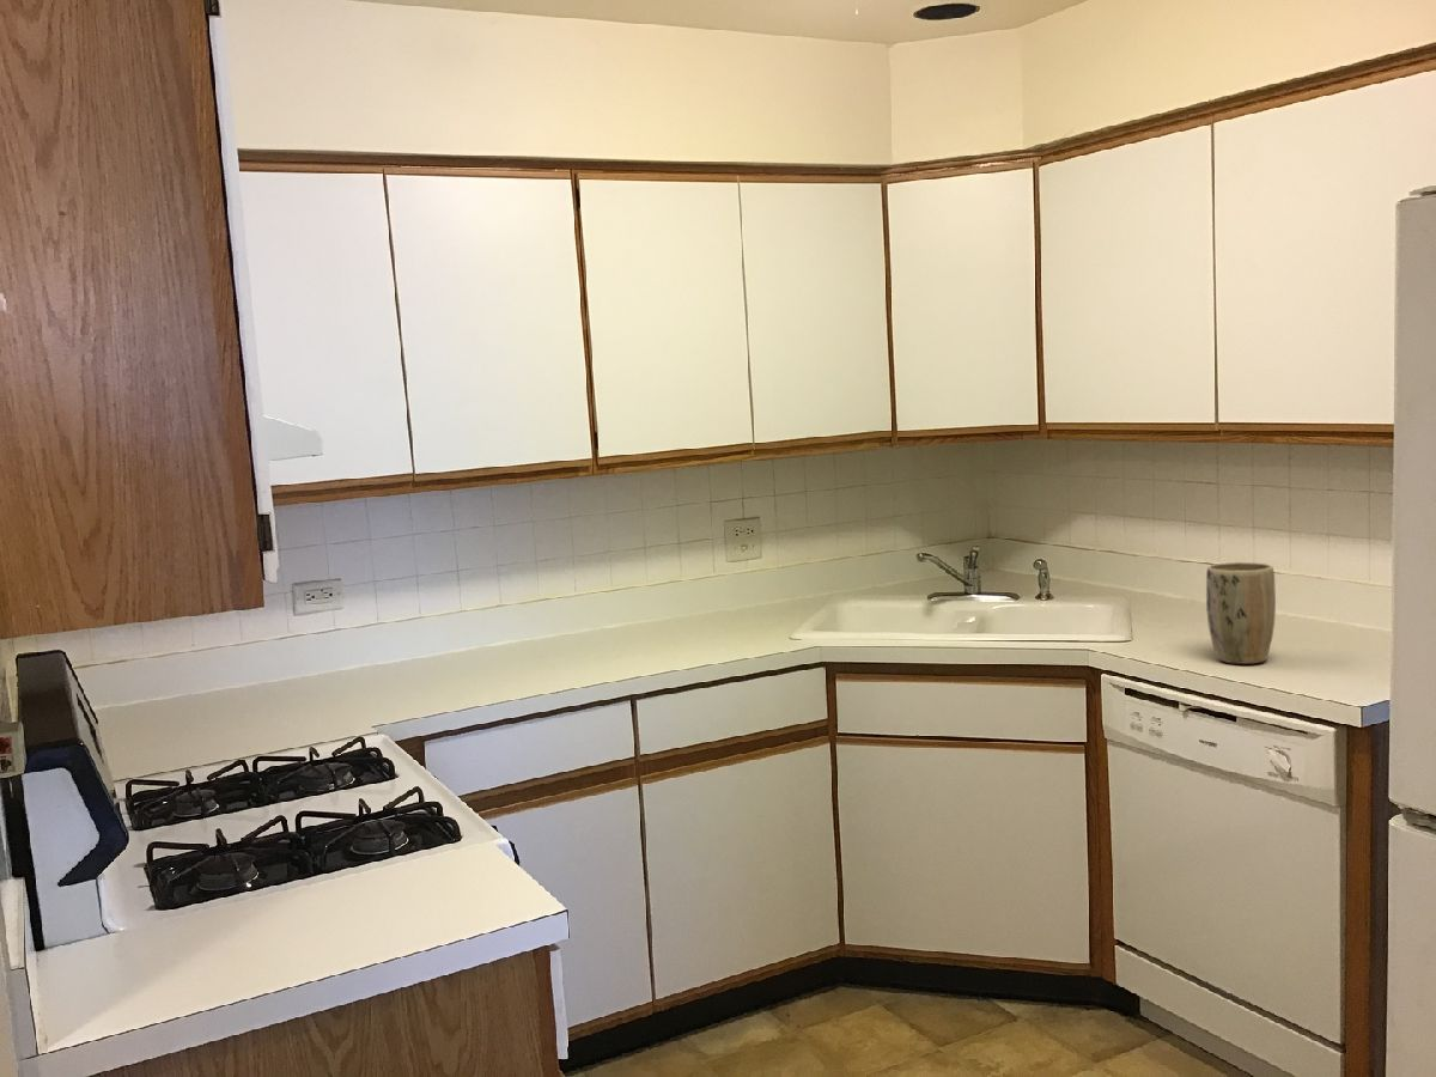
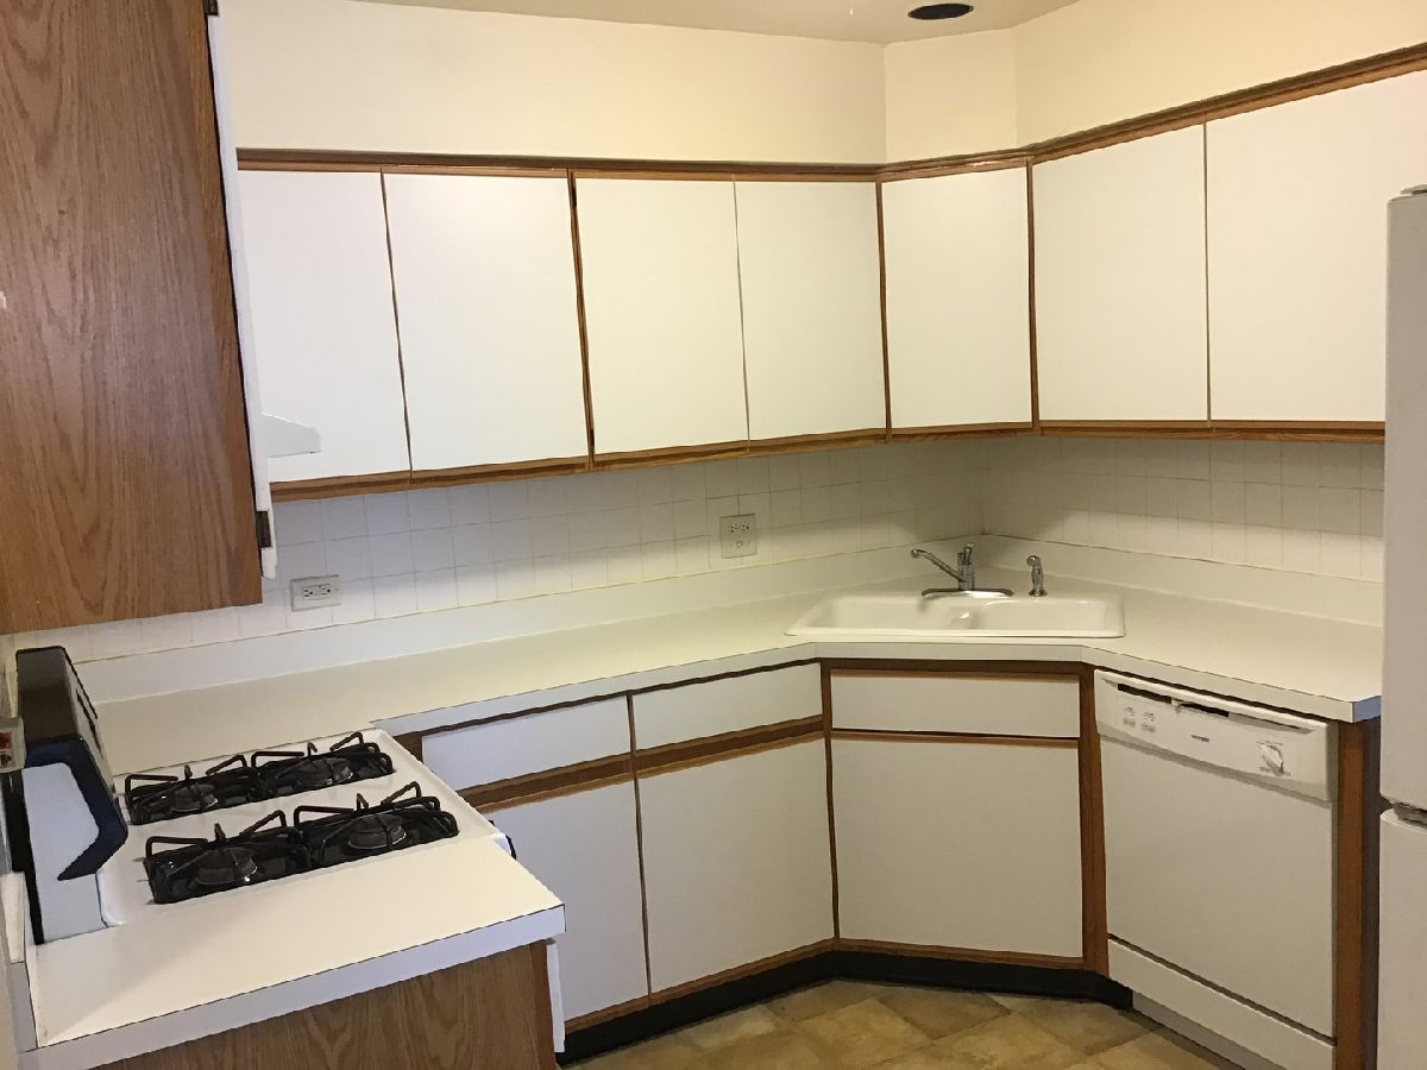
- plant pot [1205,561,1277,665]
